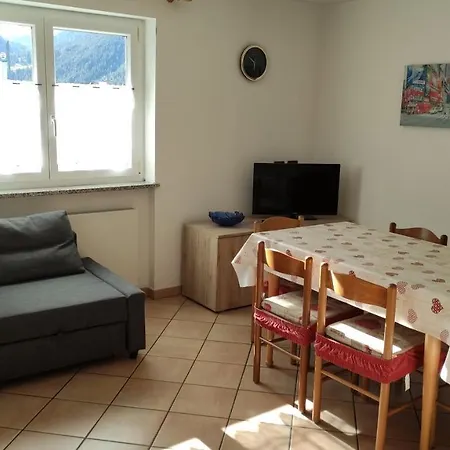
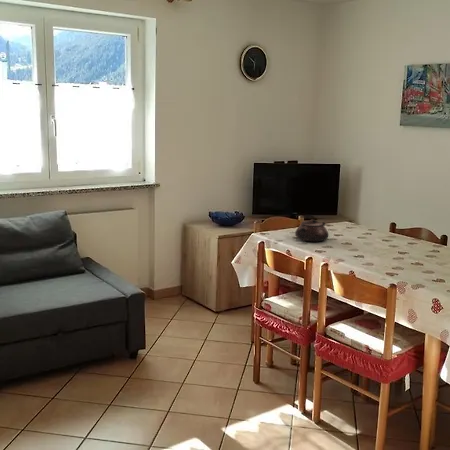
+ teapot [294,218,330,242]
